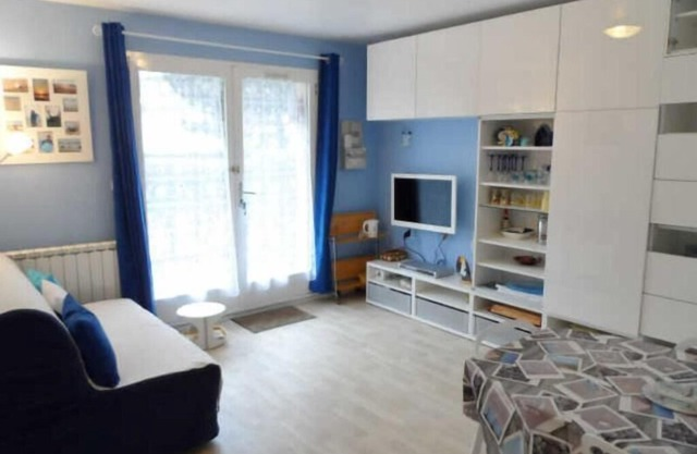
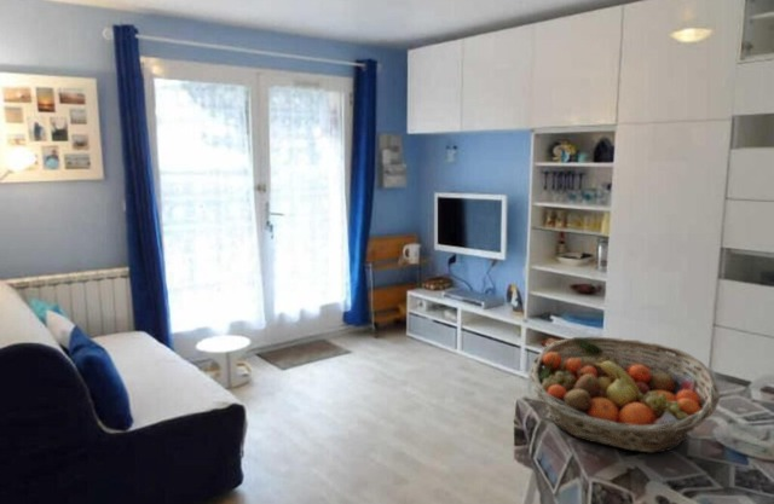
+ fruit basket [528,336,721,454]
